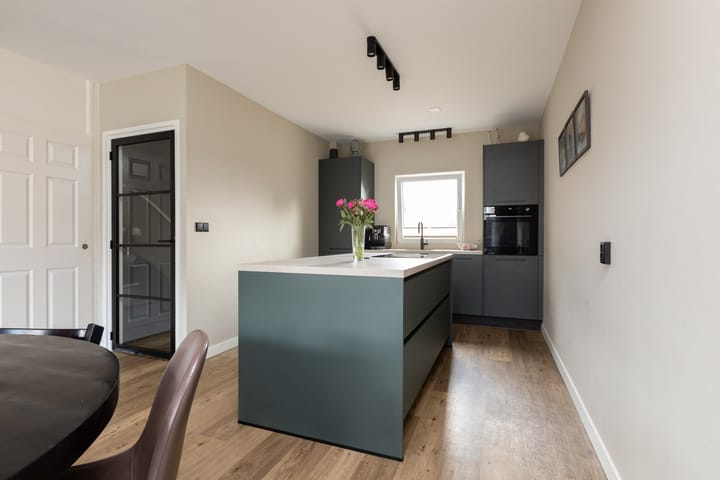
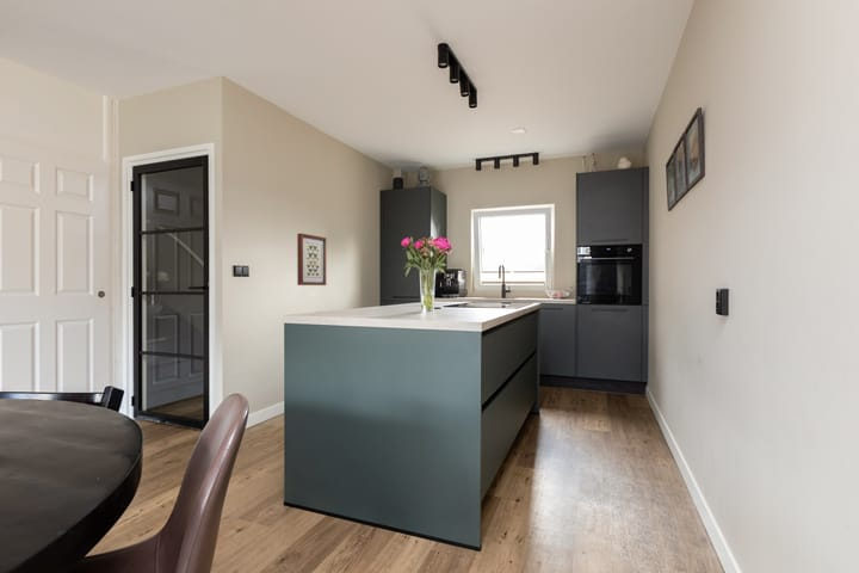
+ wall art [296,232,327,286]
